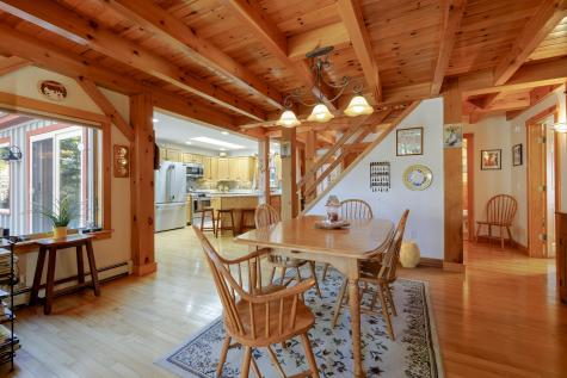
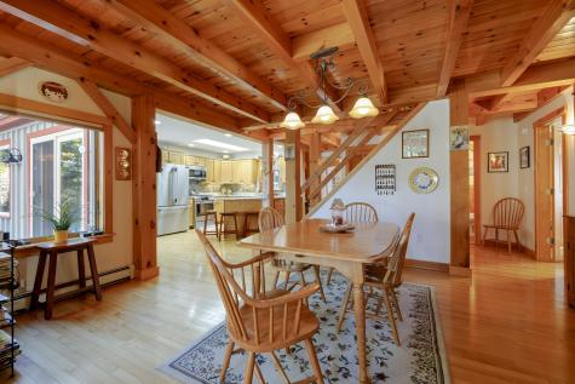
- woven basket [399,240,421,269]
